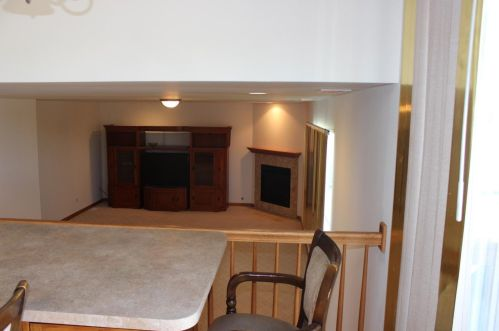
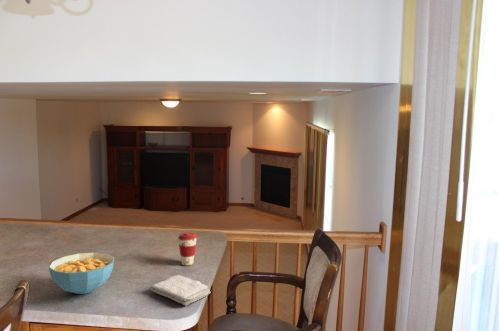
+ washcloth [149,274,211,306]
+ coffee cup [177,231,198,266]
+ cereal bowl [48,252,115,295]
